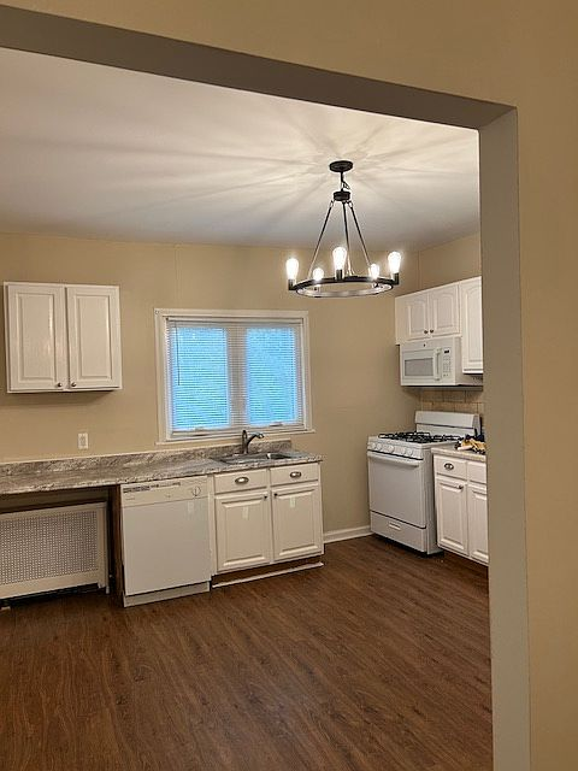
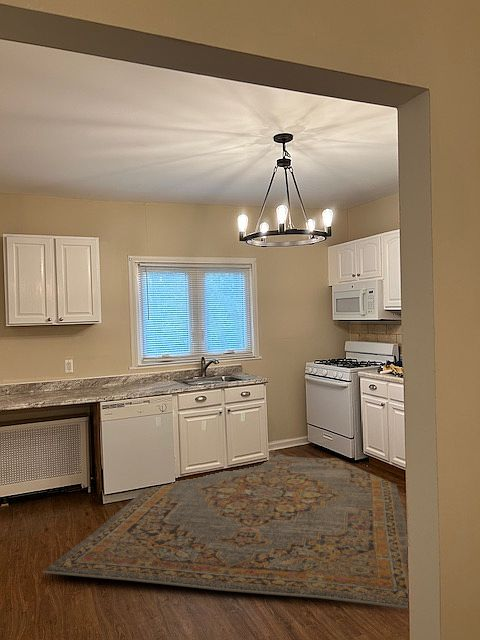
+ rug [42,449,409,610]
